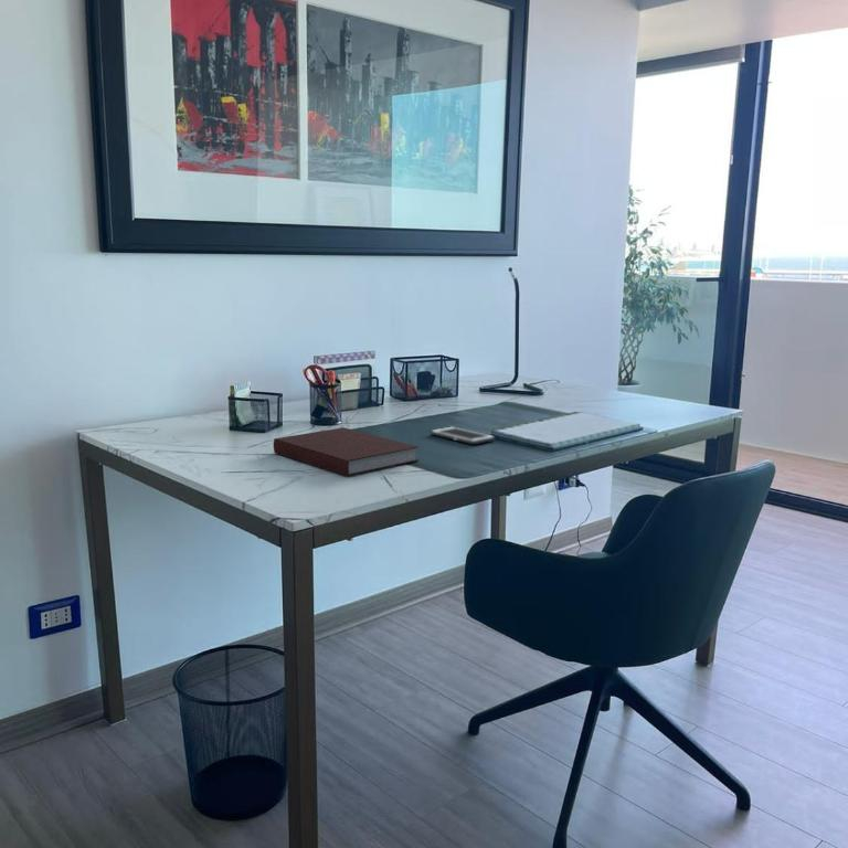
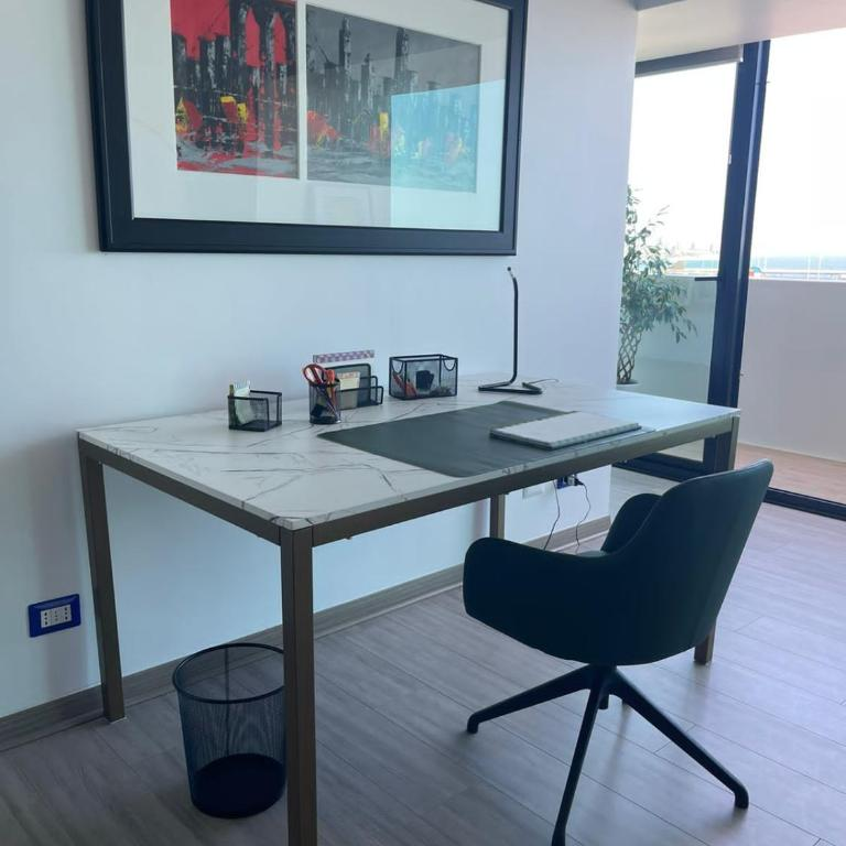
- notebook [273,426,420,477]
- cell phone [430,425,496,445]
